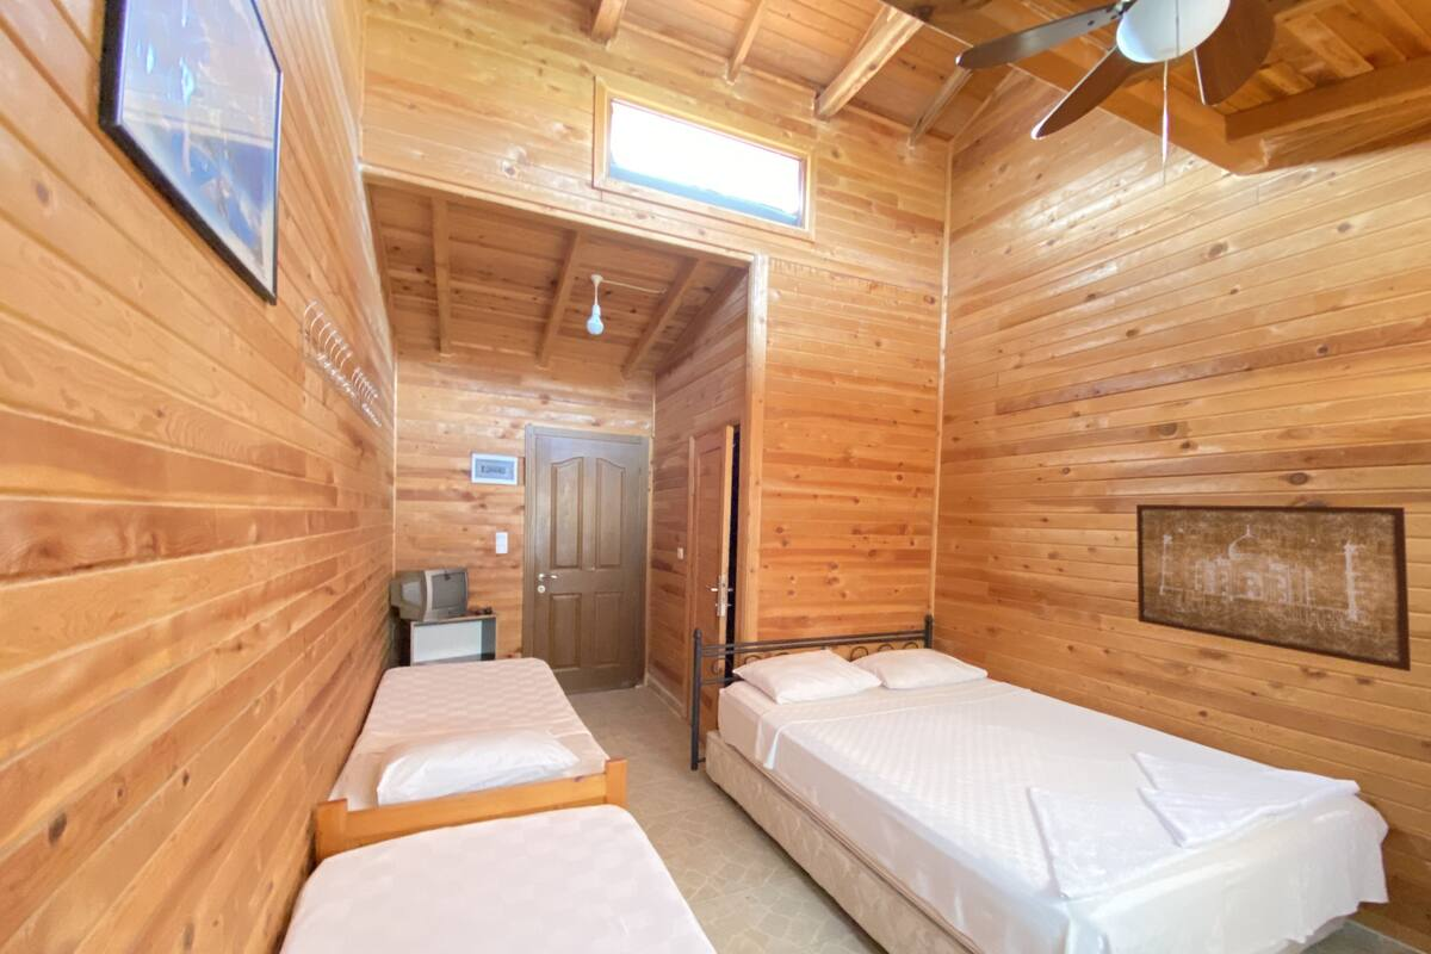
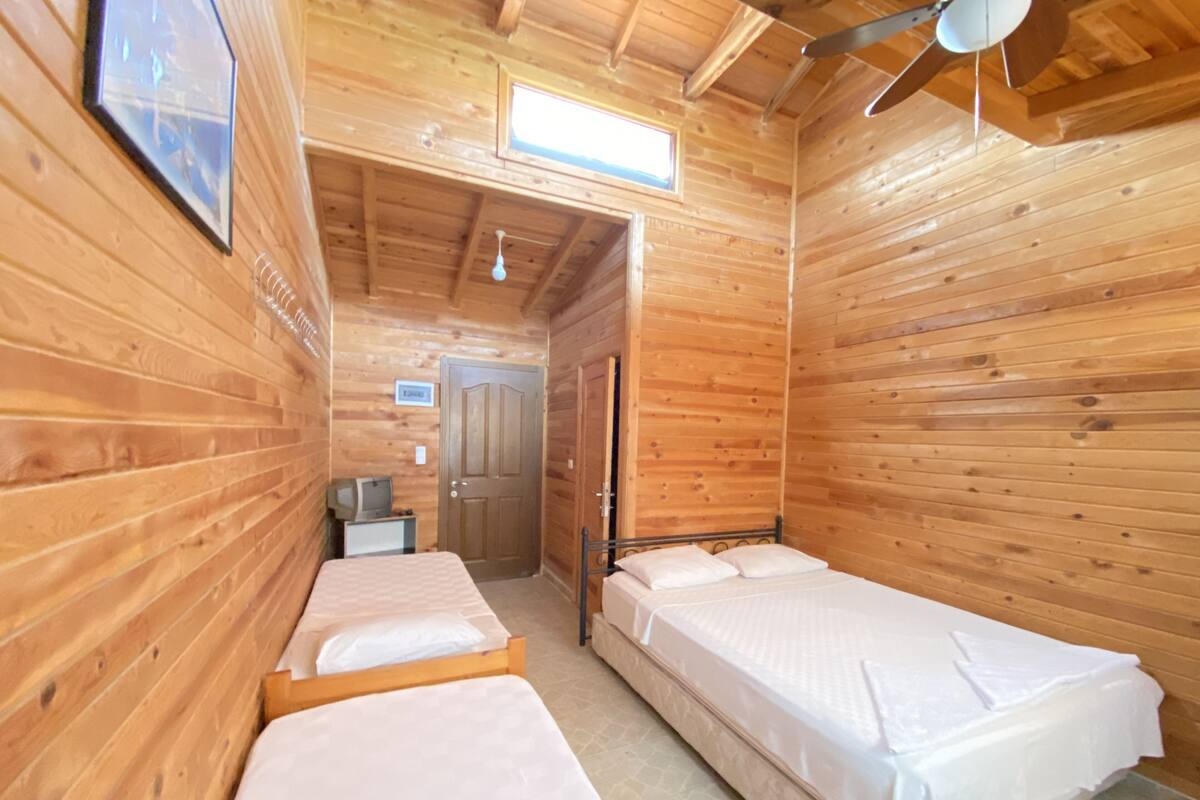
- wall art [1135,503,1412,673]
